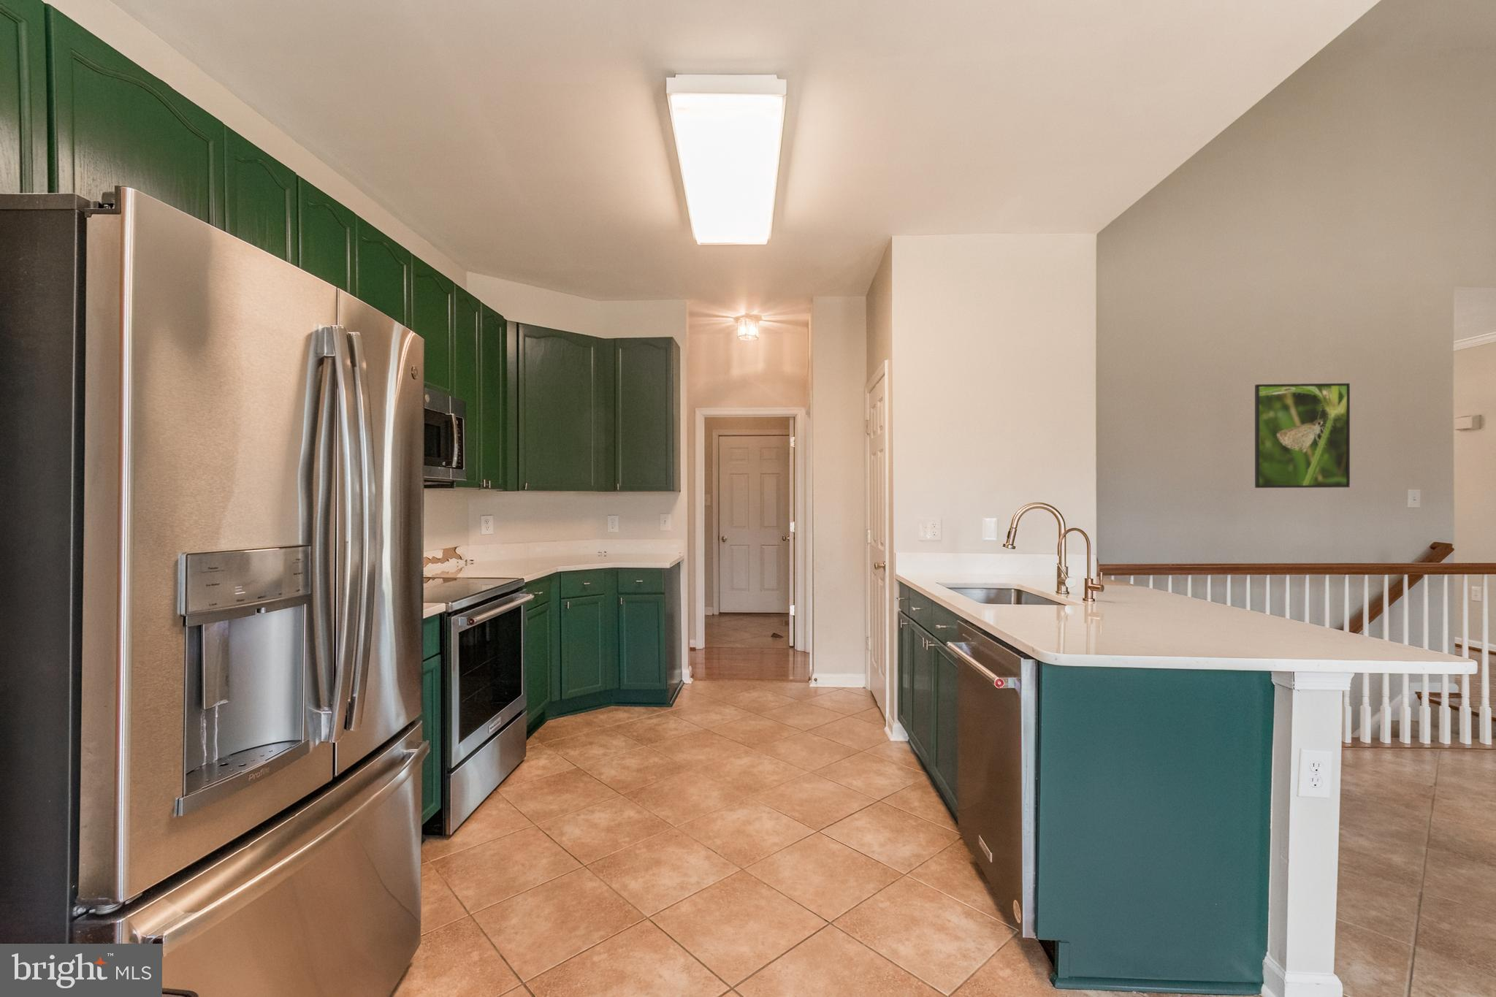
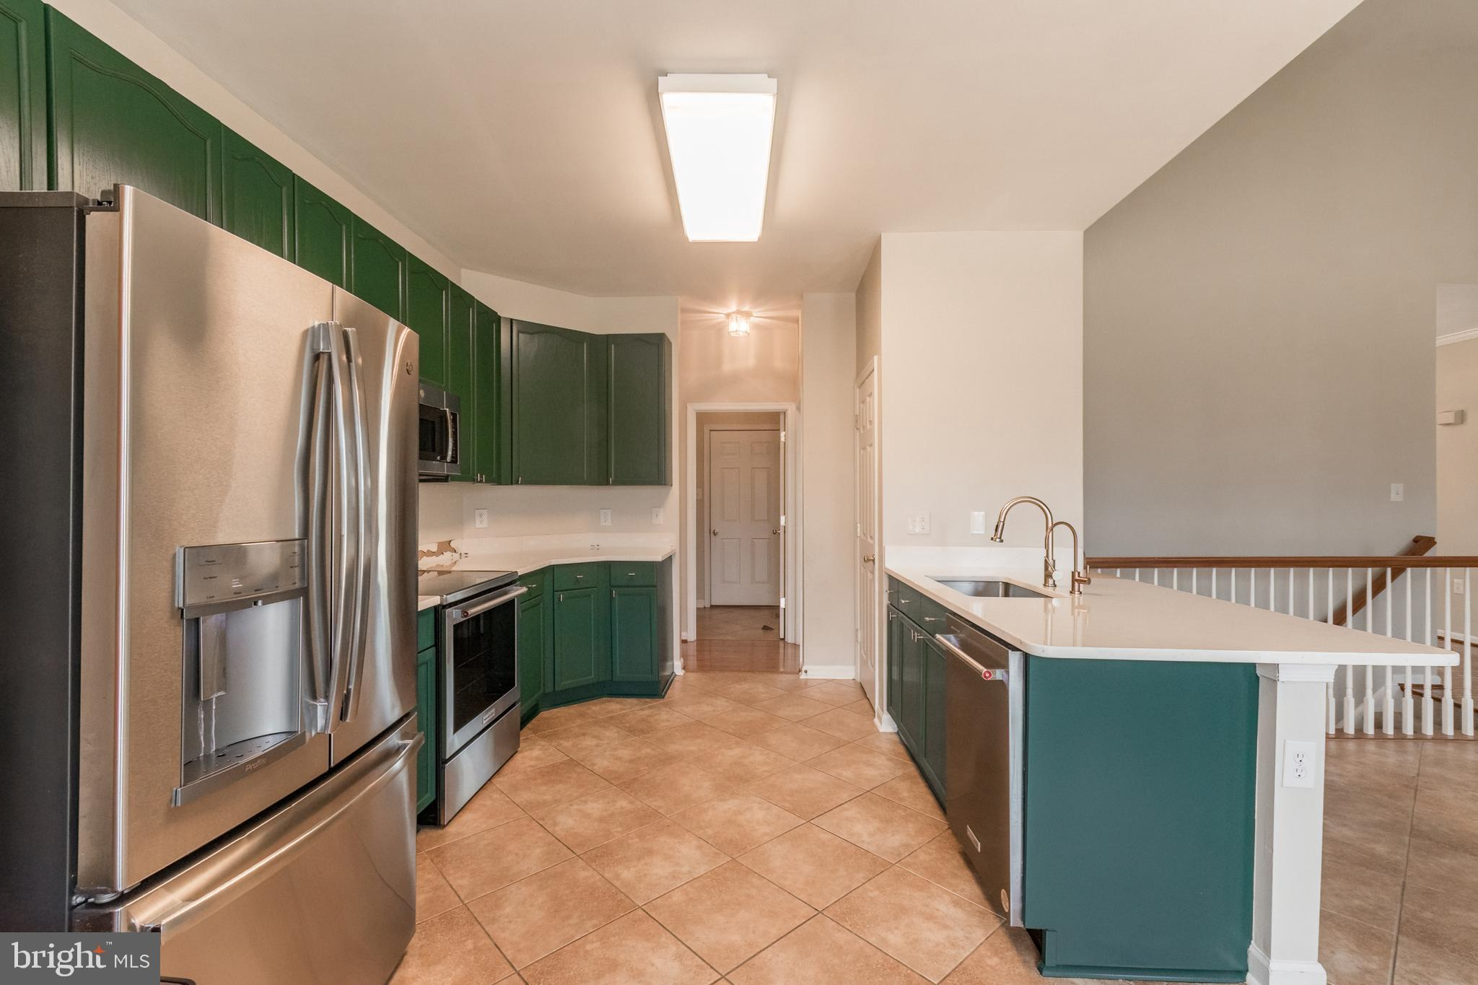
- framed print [1255,383,1350,488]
